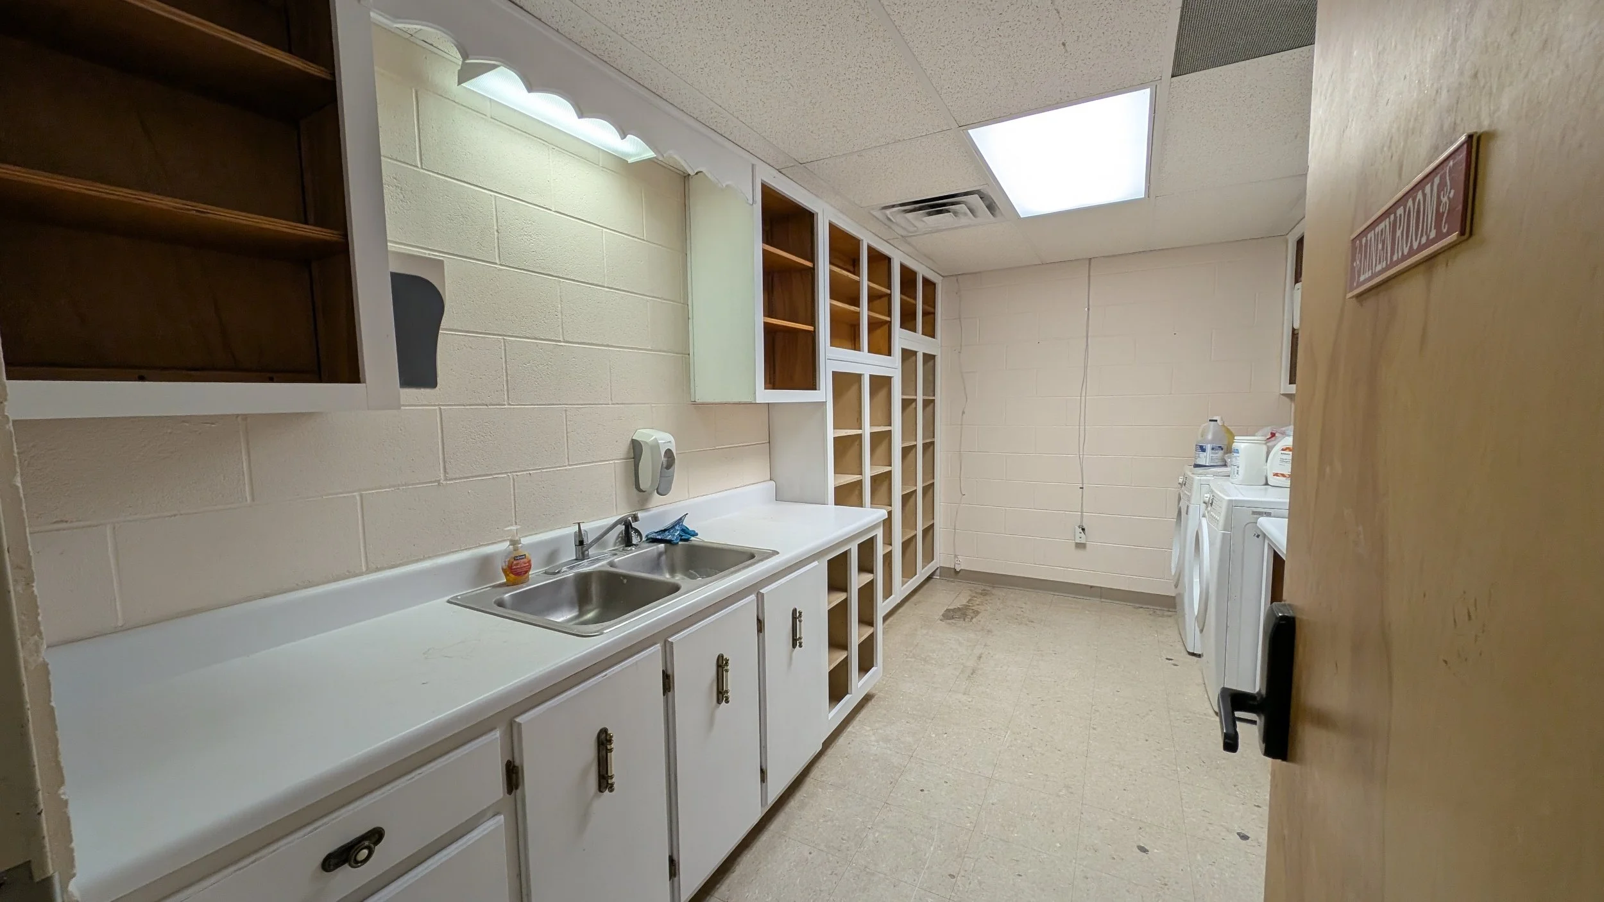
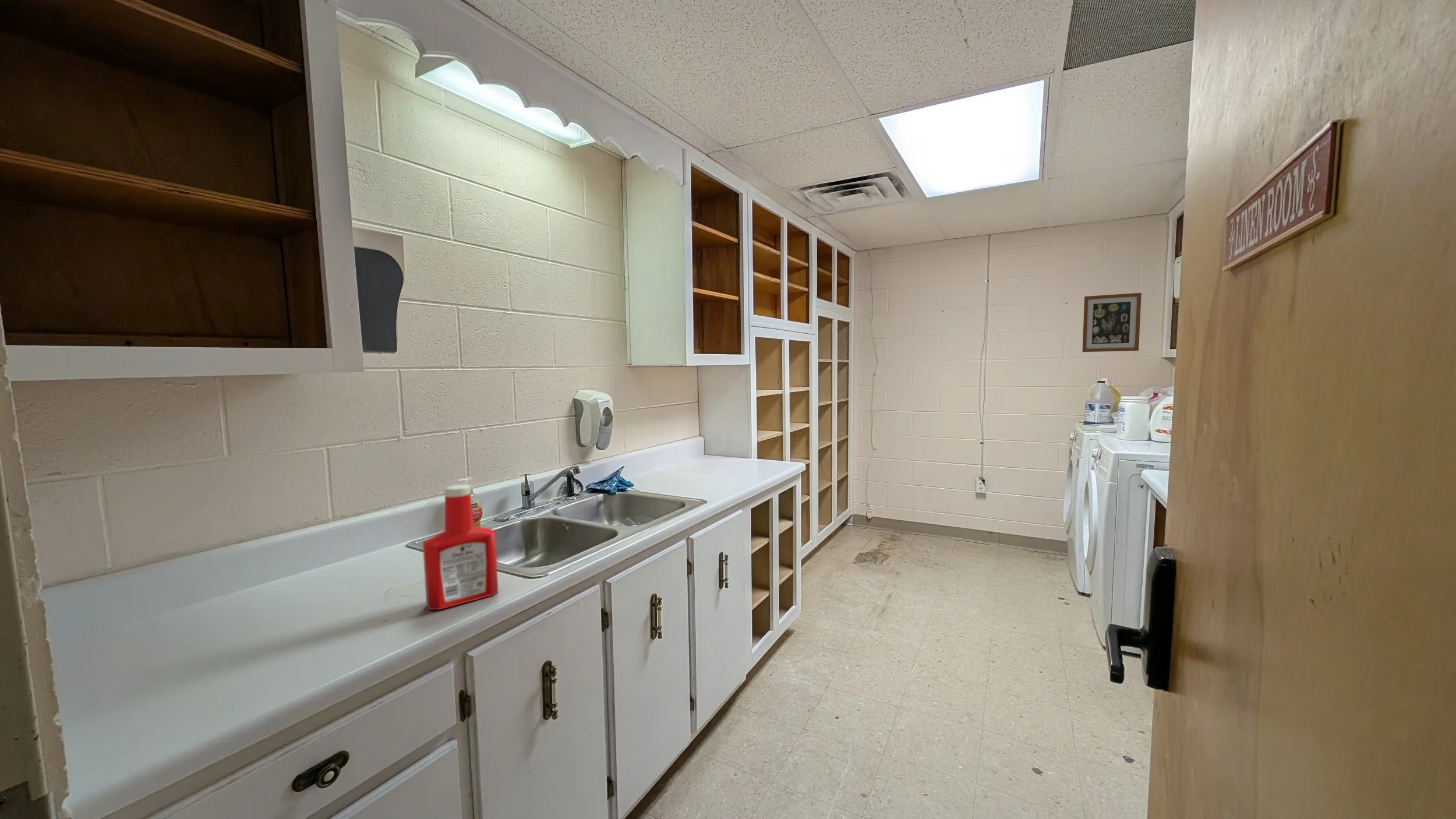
+ wall art [1082,292,1142,352]
+ soap bottle [422,484,499,610]
